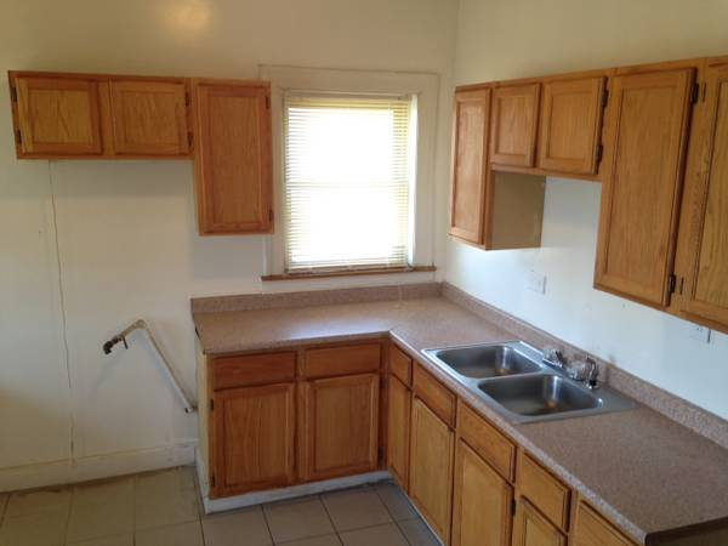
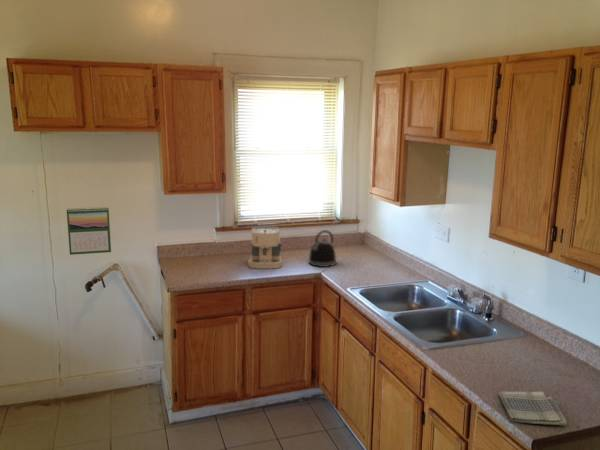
+ calendar [66,206,112,256]
+ dish towel [497,390,568,427]
+ coffee maker [247,225,284,270]
+ kettle [308,229,337,268]
